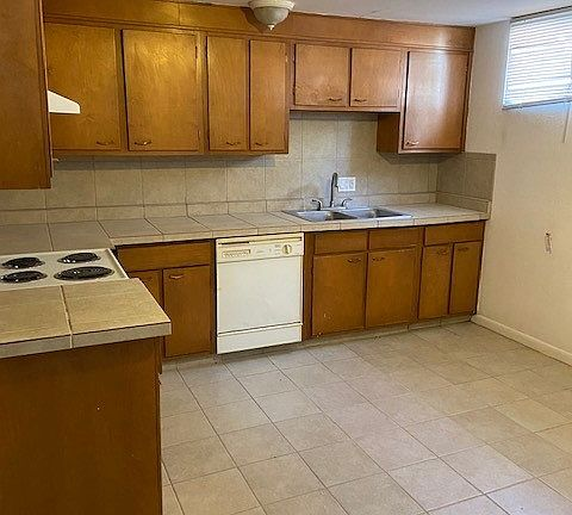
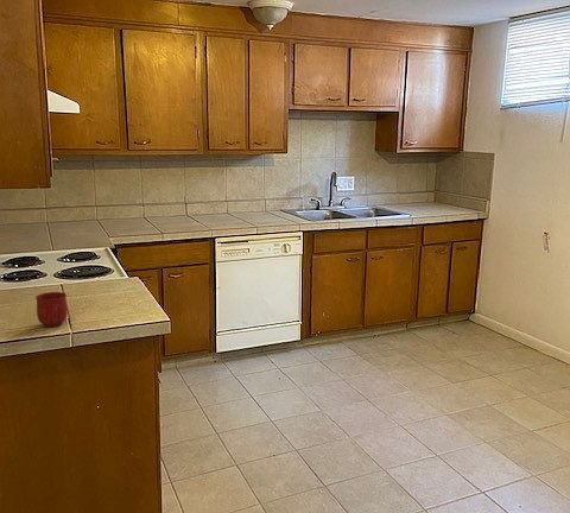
+ mug [34,291,69,328]
